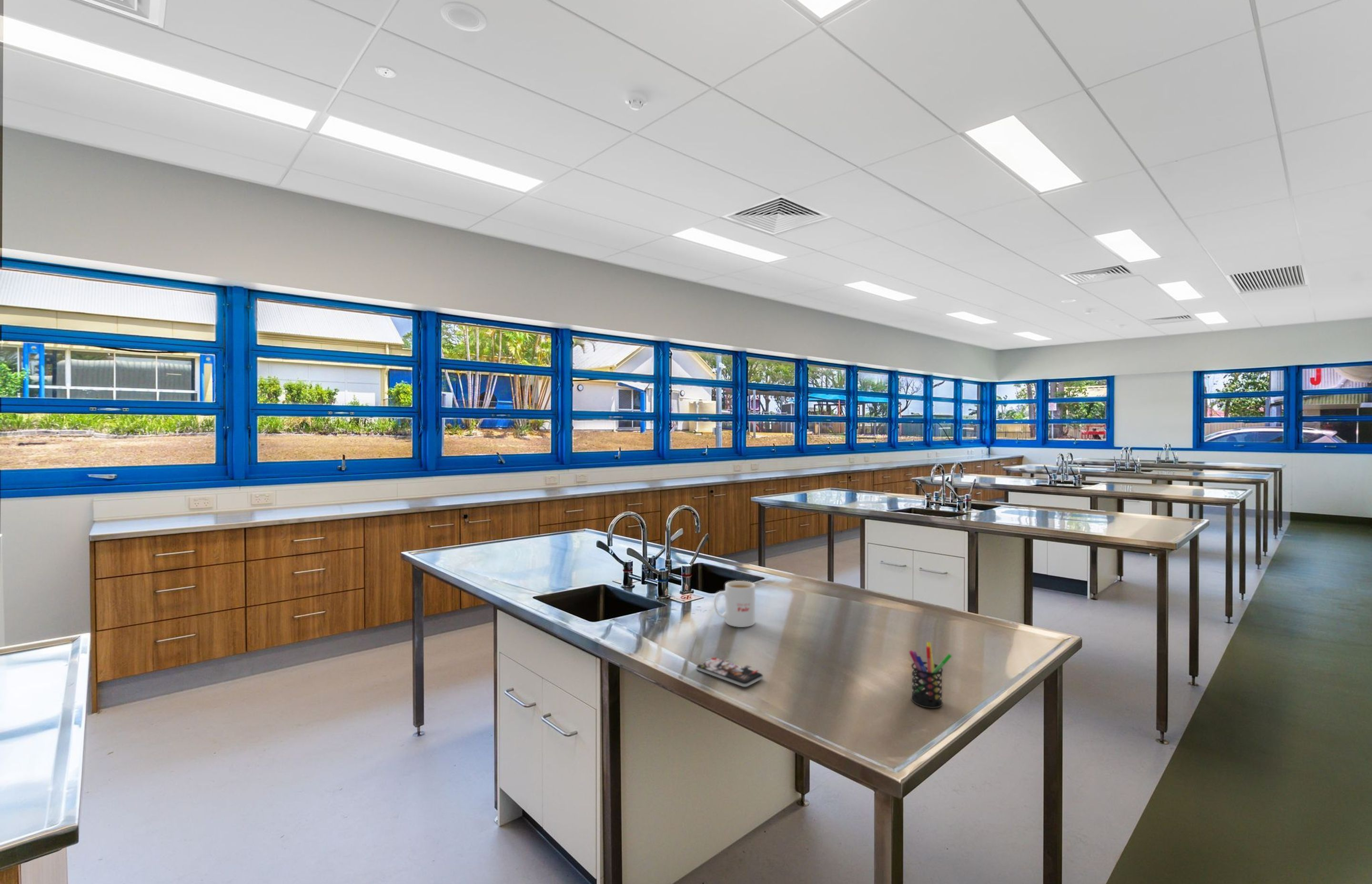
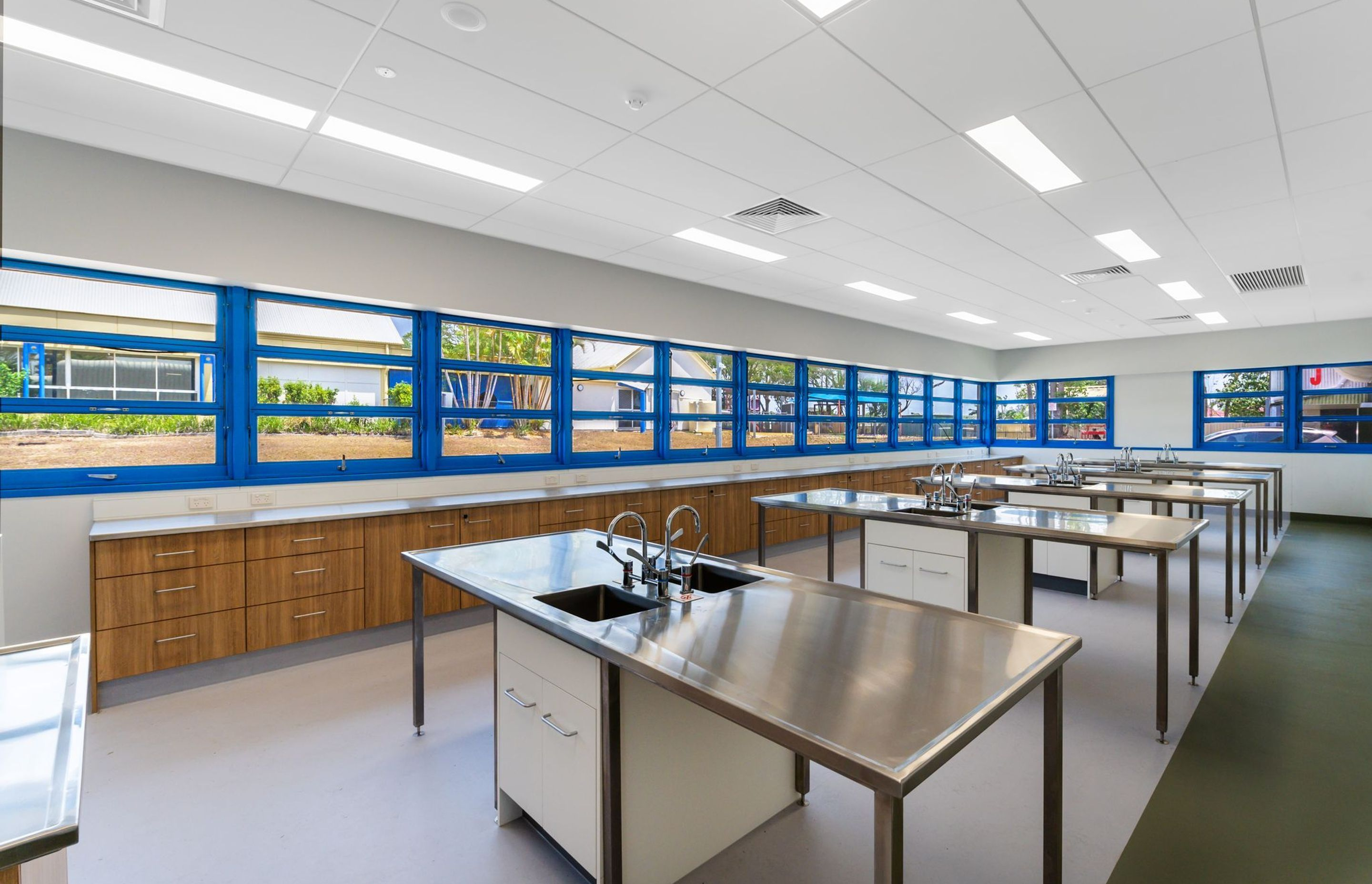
- pen holder [909,642,952,709]
- mug [713,580,756,628]
- smartphone [696,655,764,687]
